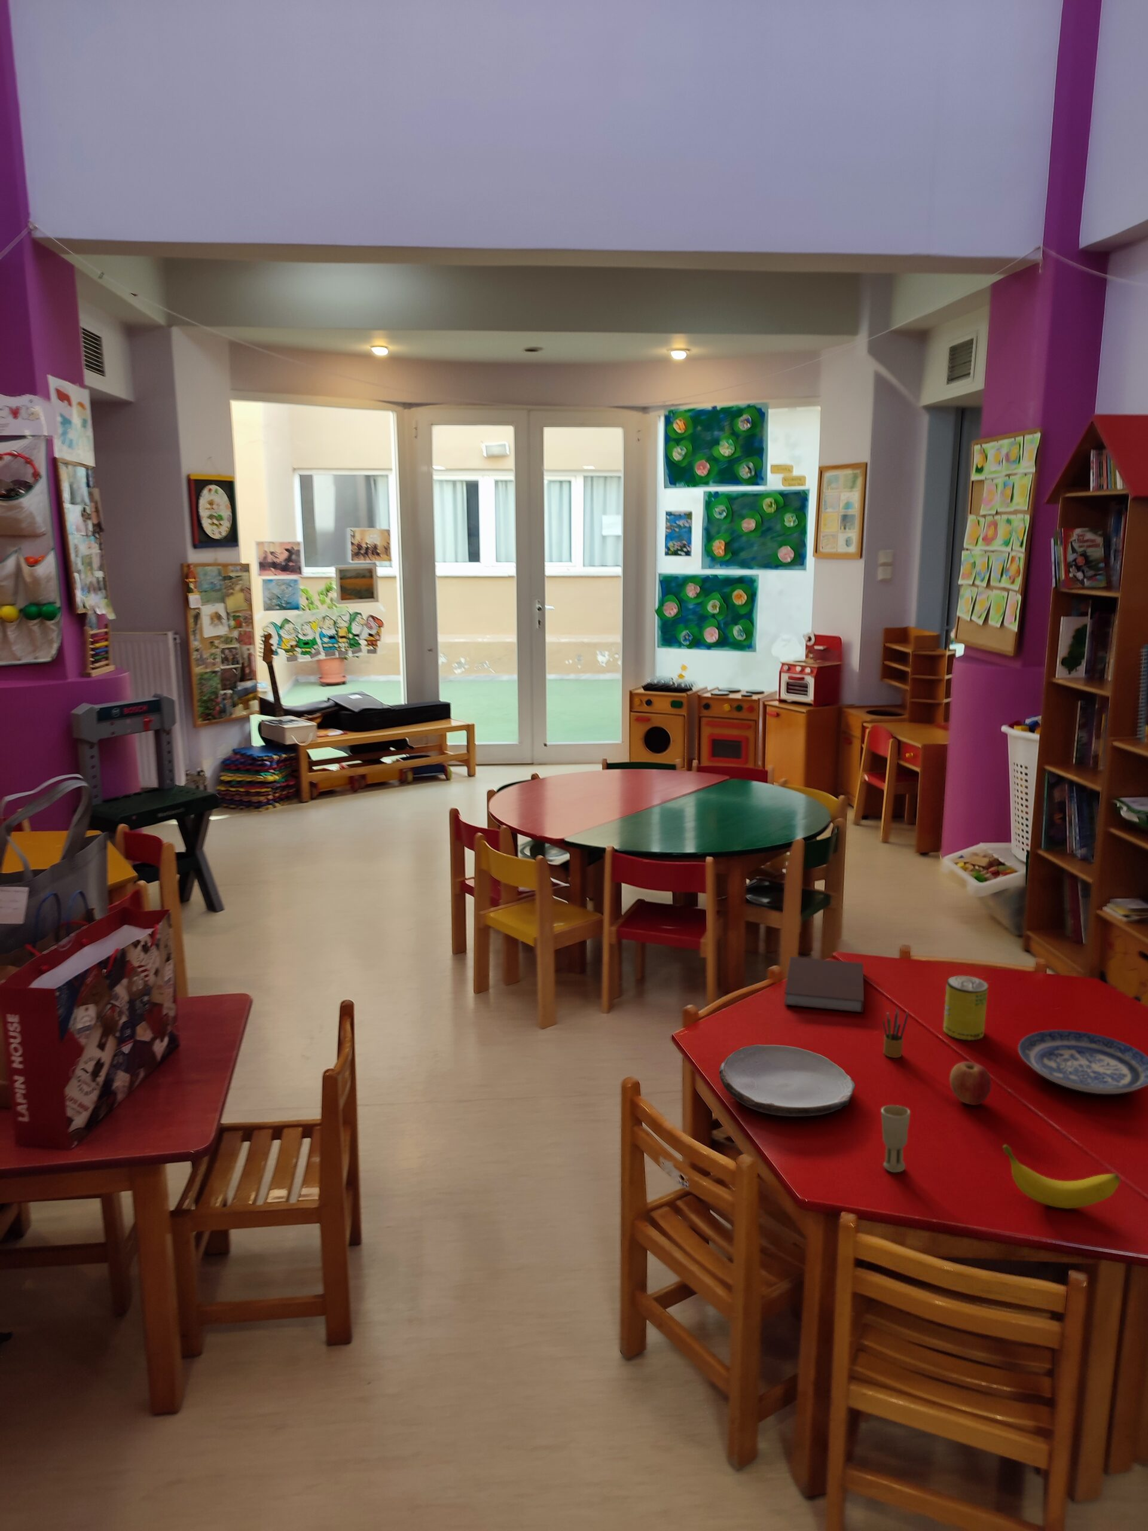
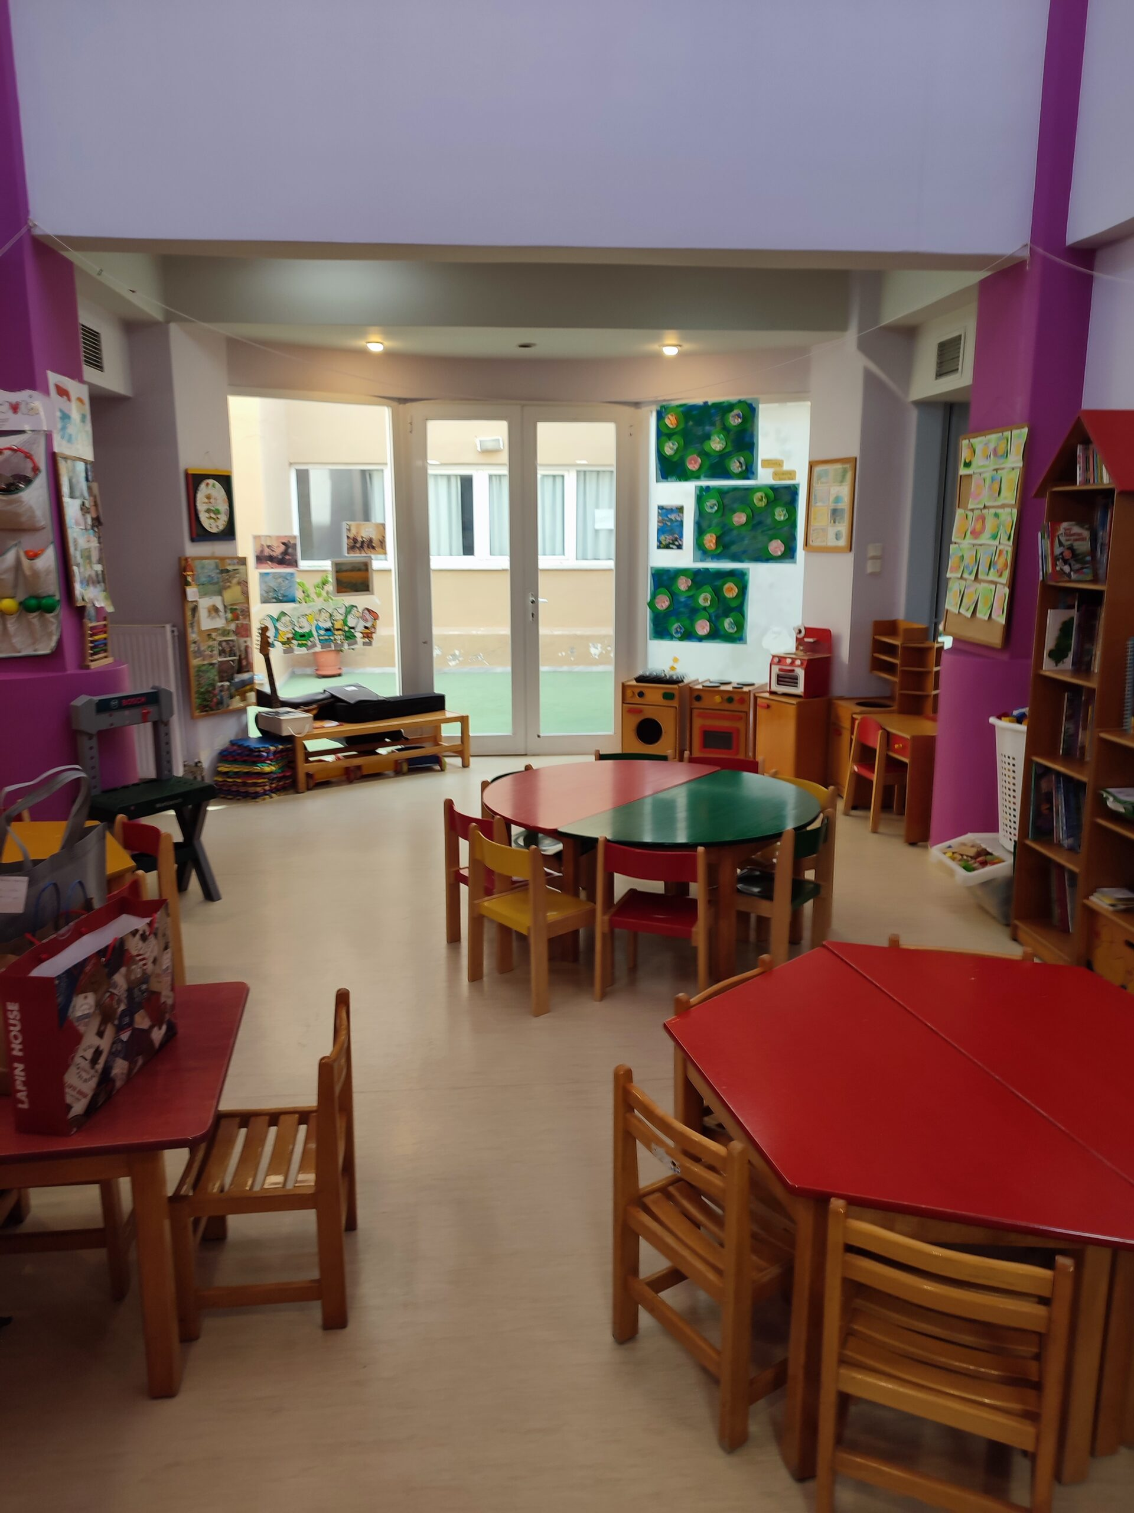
- apple [949,1061,992,1105]
- pencil box [882,1005,909,1058]
- cup [880,1104,912,1173]
- banana [1002,1144,1121,1209]
- notebook [784,956,865,1013]
- plate [719,1044,856,1116]
- plate [1018,1030,1148,1095]
- beverage can [943,975,989,1040]
